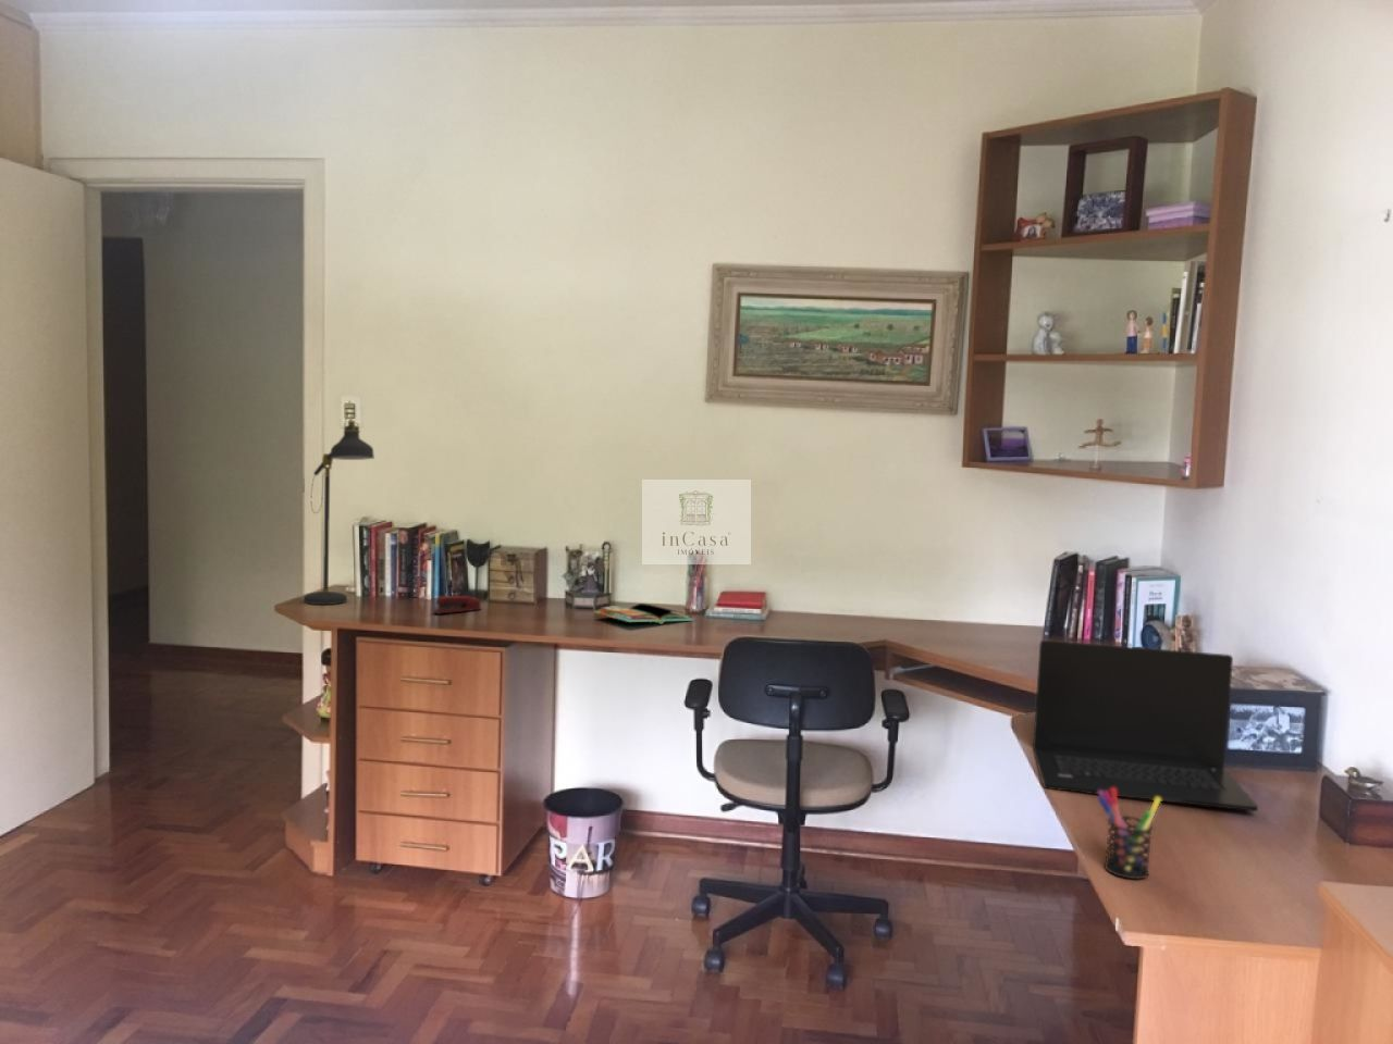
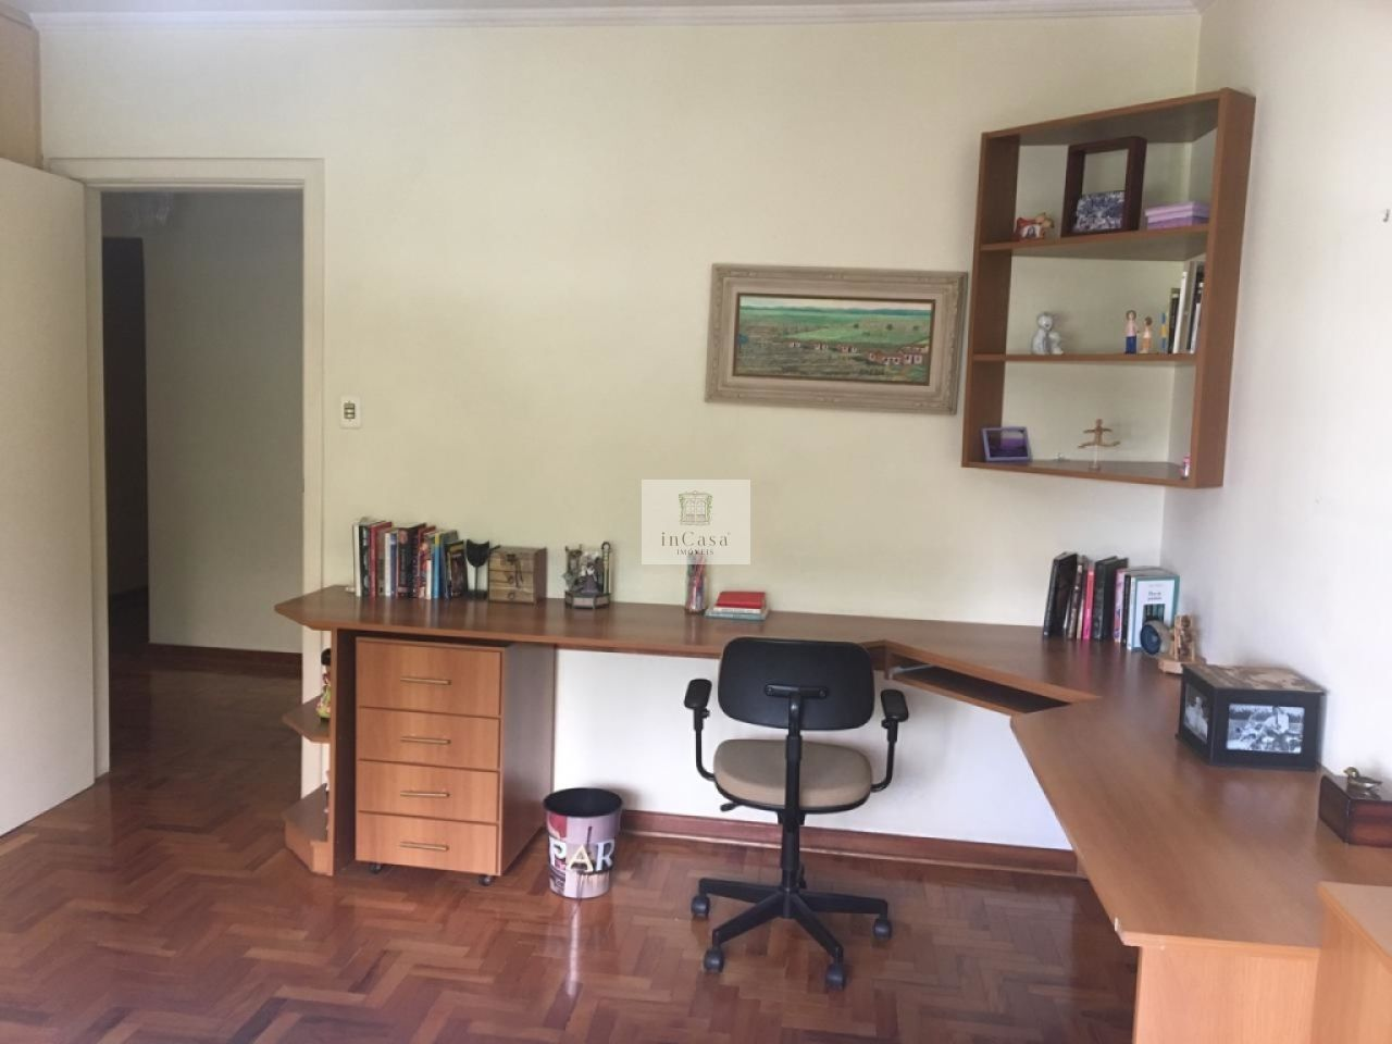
- pen holder [1097,788,1162,880]
- desk lamp [303,411,375,605]
- laptop [1032,639,1259,813]
- stapler [432,594,483,615]
- book [593,602,694,625]
